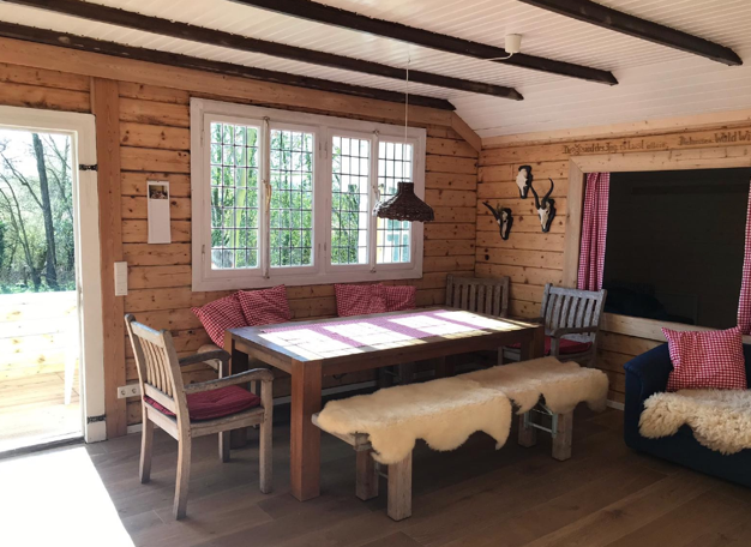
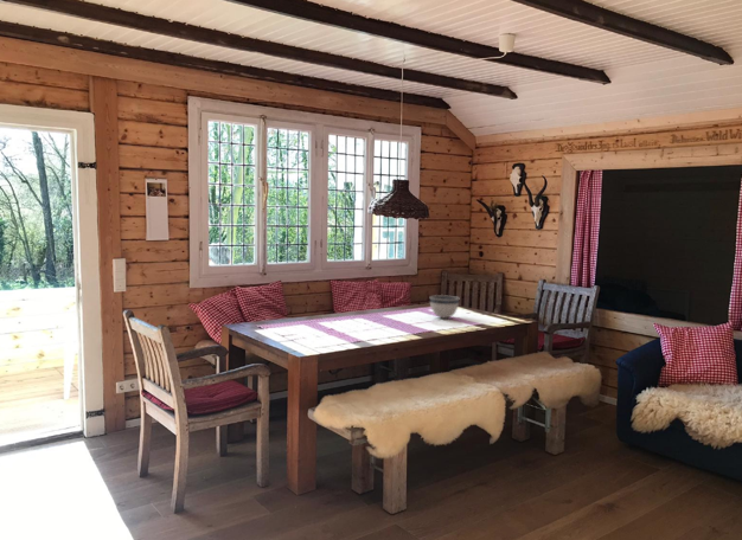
+ bowl [429,294,461,320]
